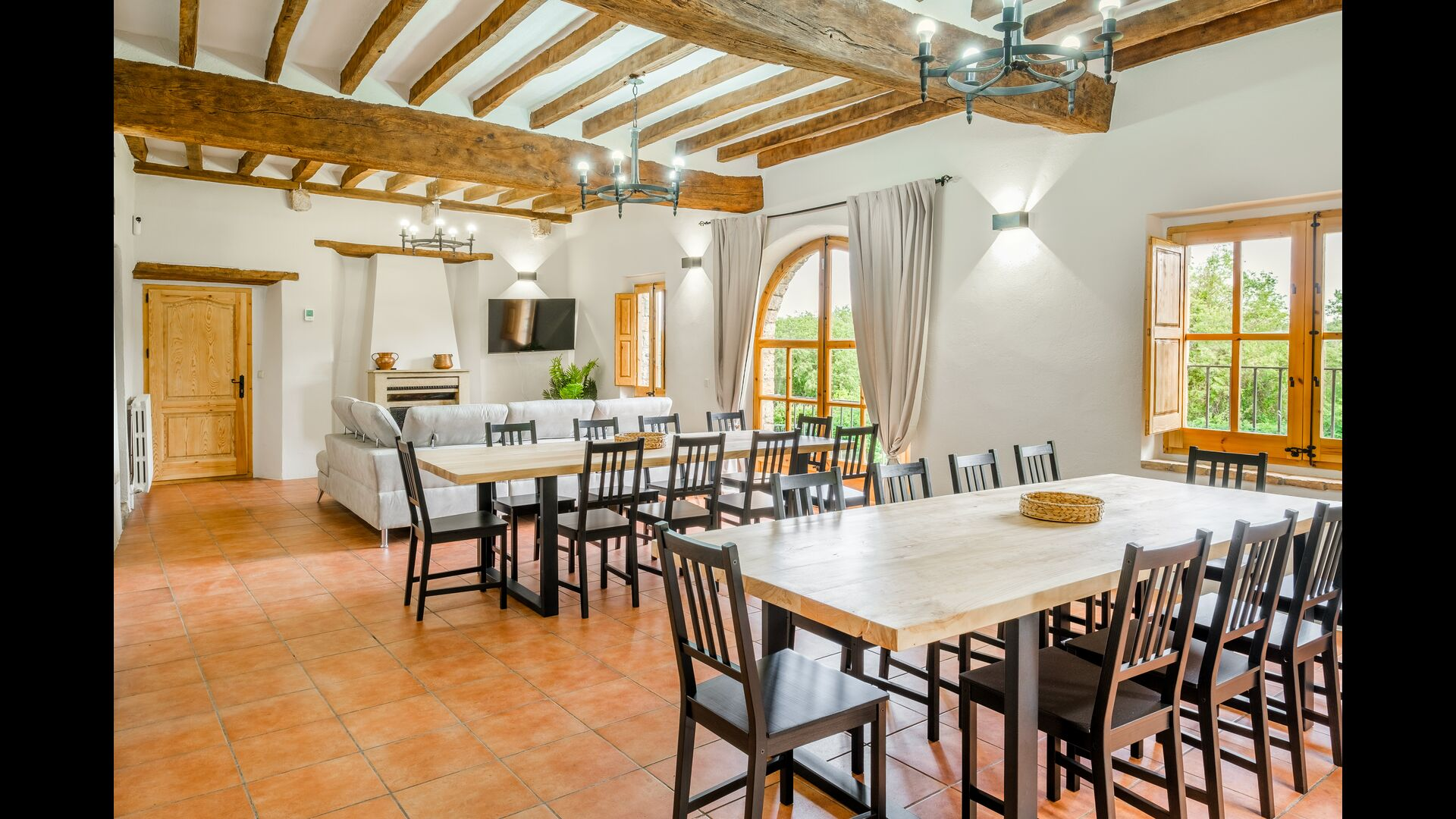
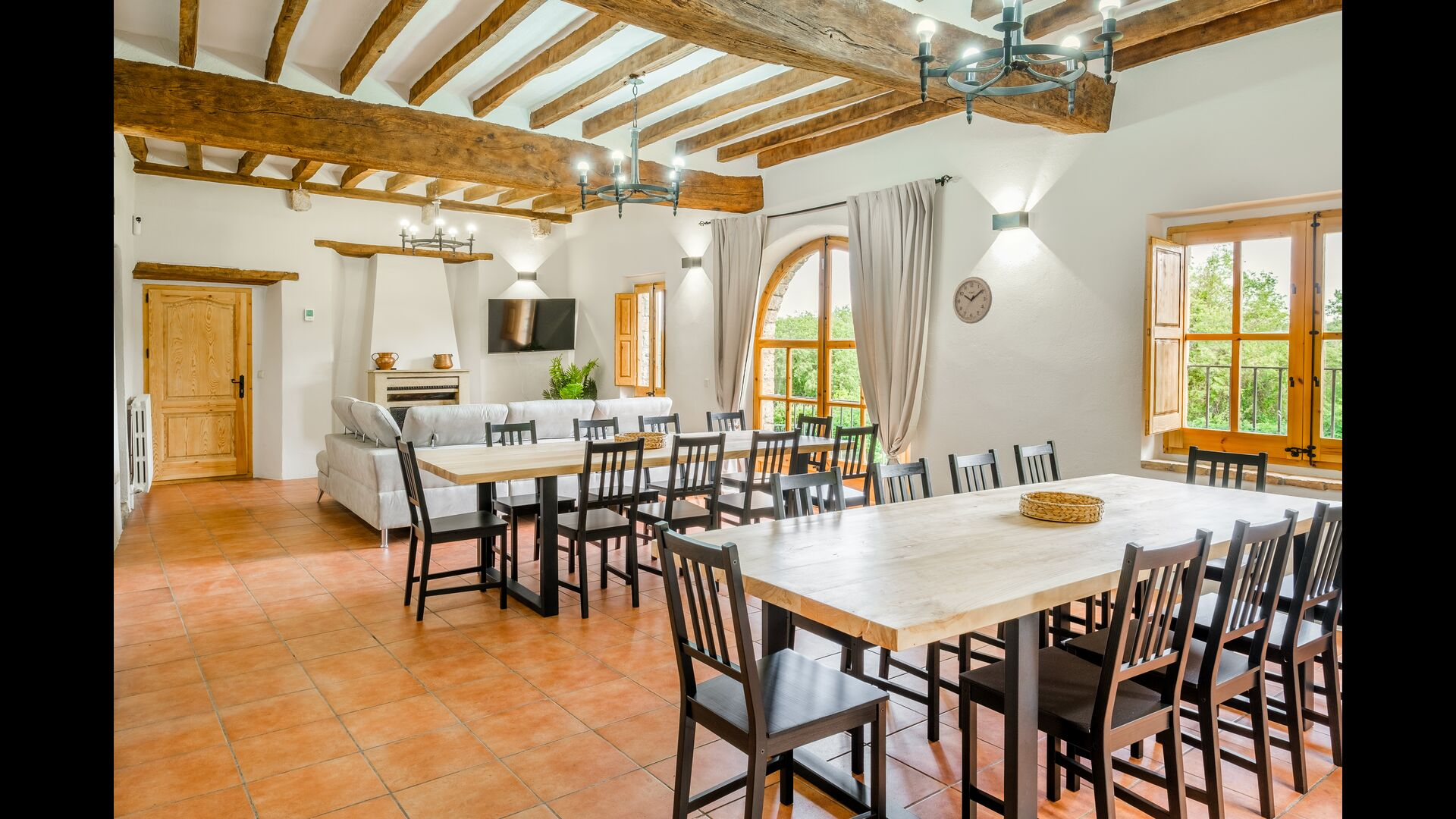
+ wall clock [952,276,993,325]
